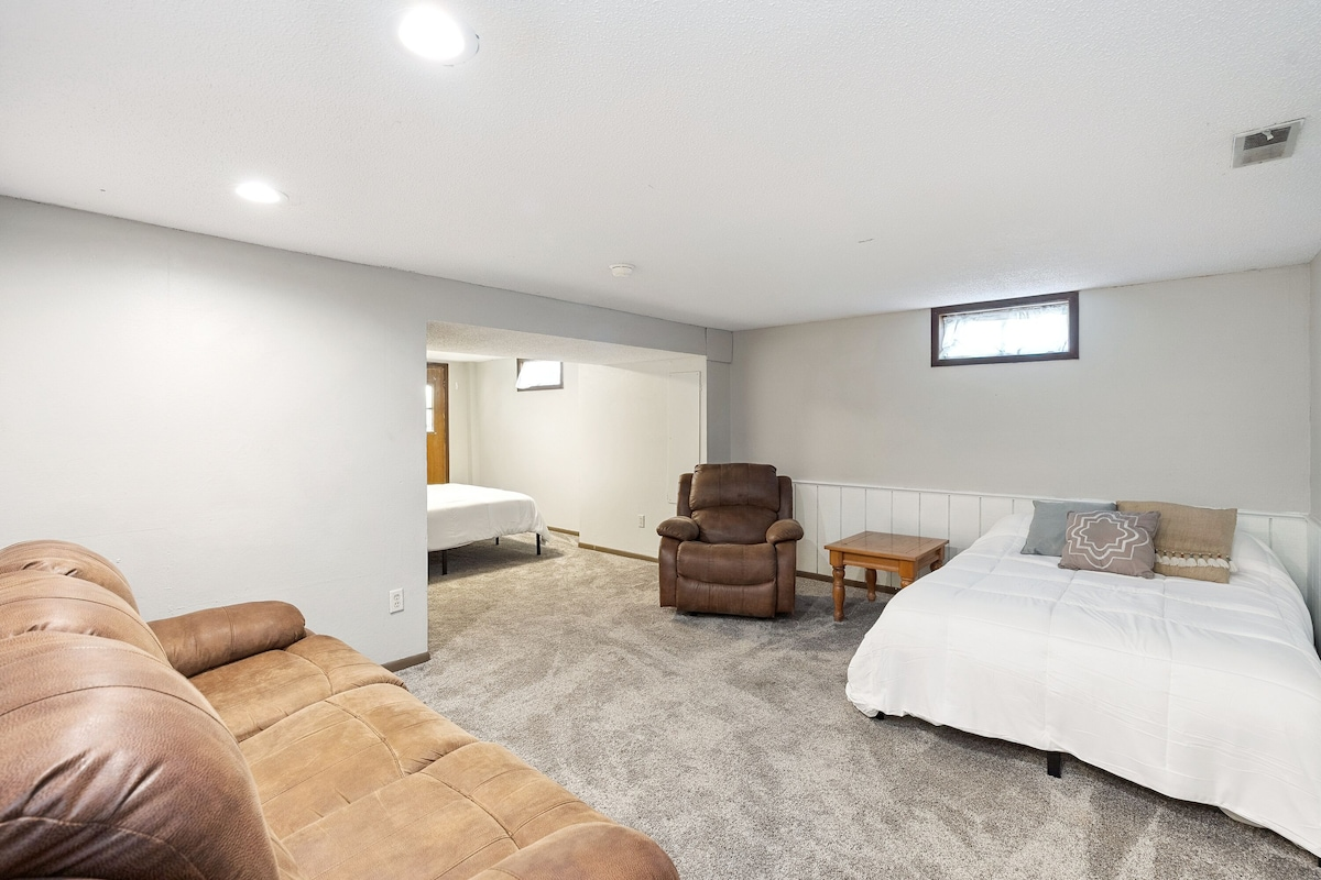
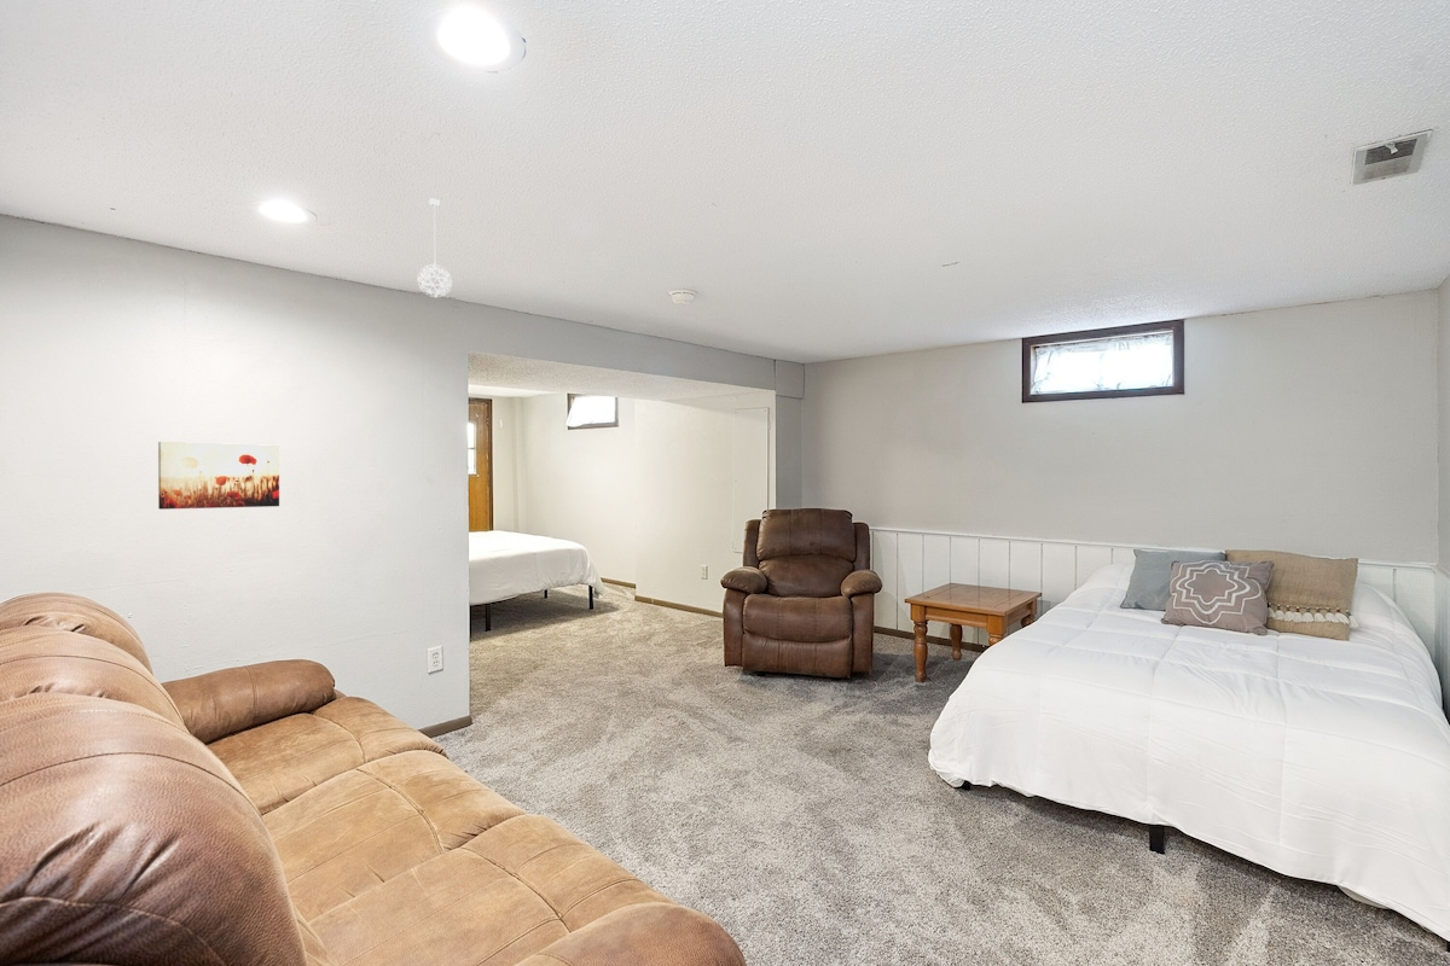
+ pendant light [417,198,453,298]
+ wall art [157,441,280,511]
